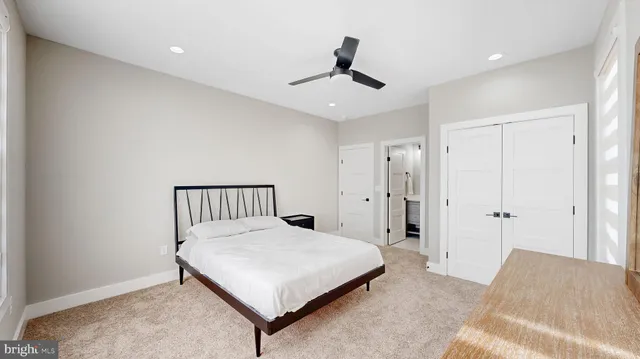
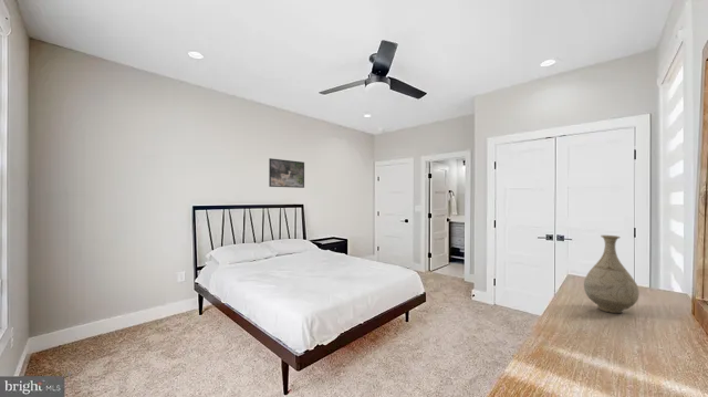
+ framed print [268,157,305,189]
+ vase [583,234,641,314]
